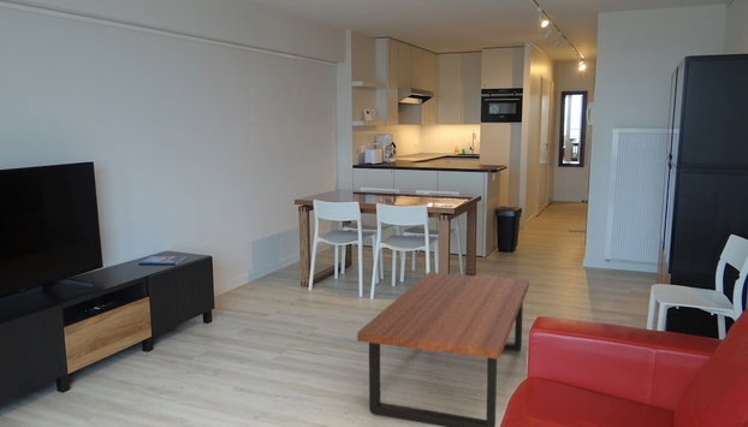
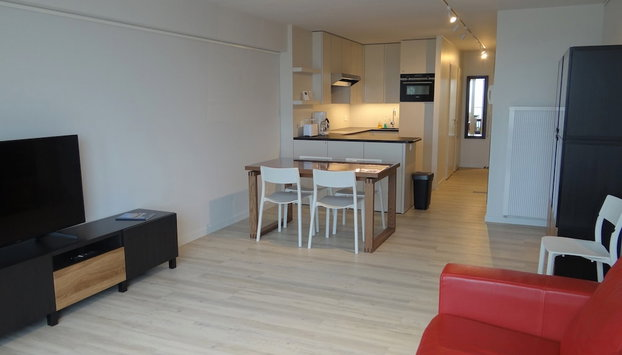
- coffee table [356,271,530,427]
